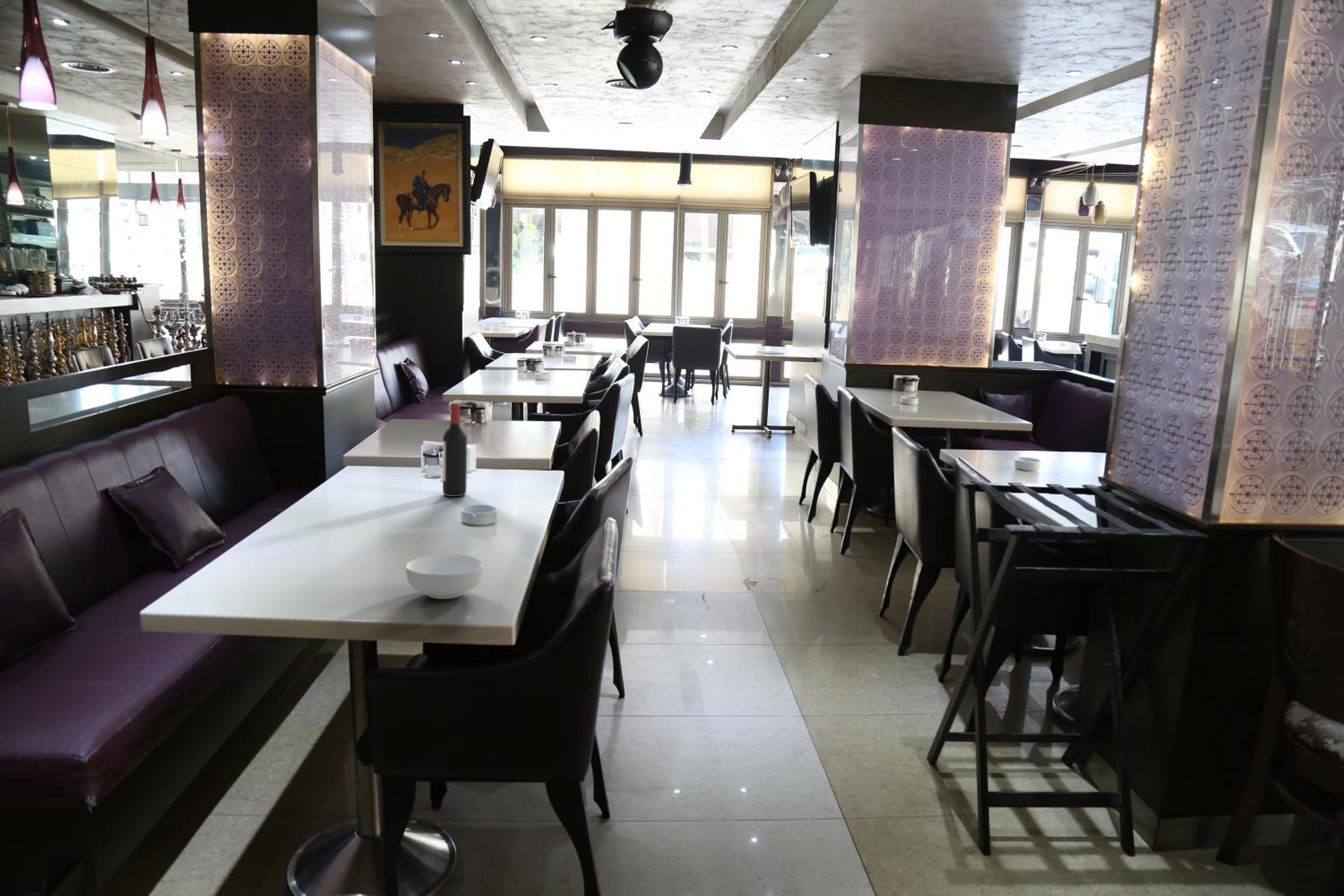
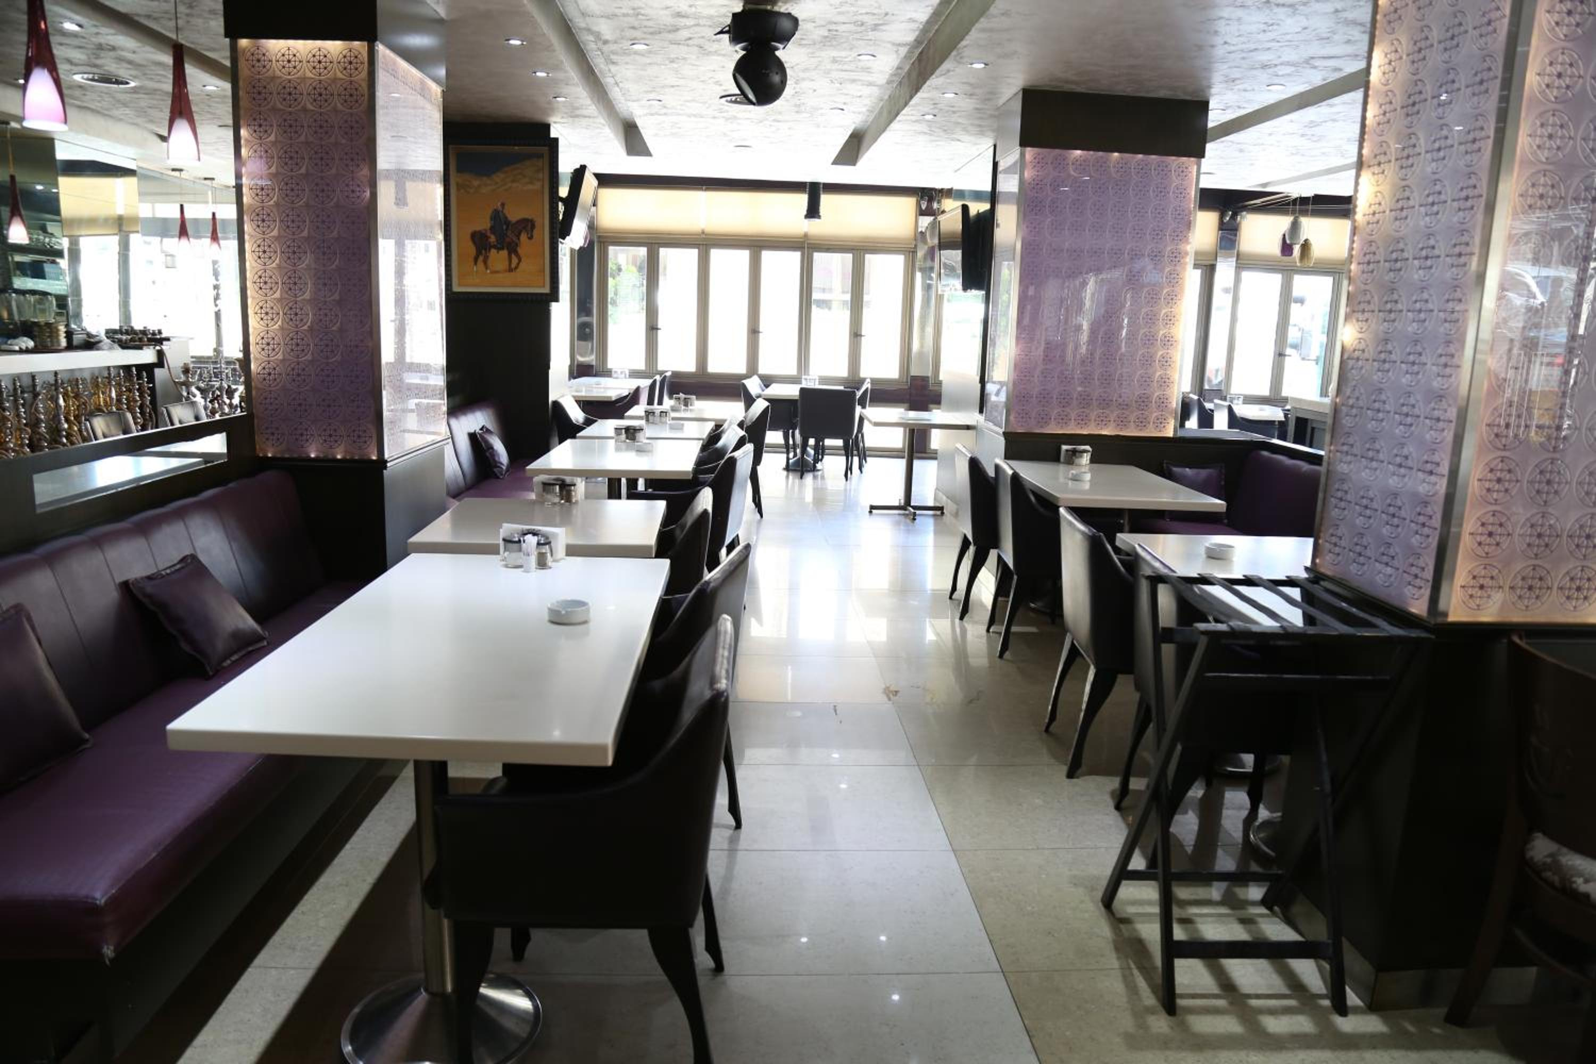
- cereal bowl [405,554,484,599]
- wine bottle [442,402,467,497]
